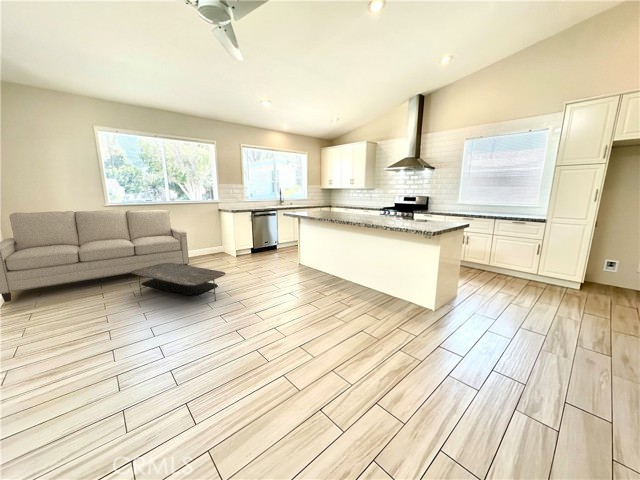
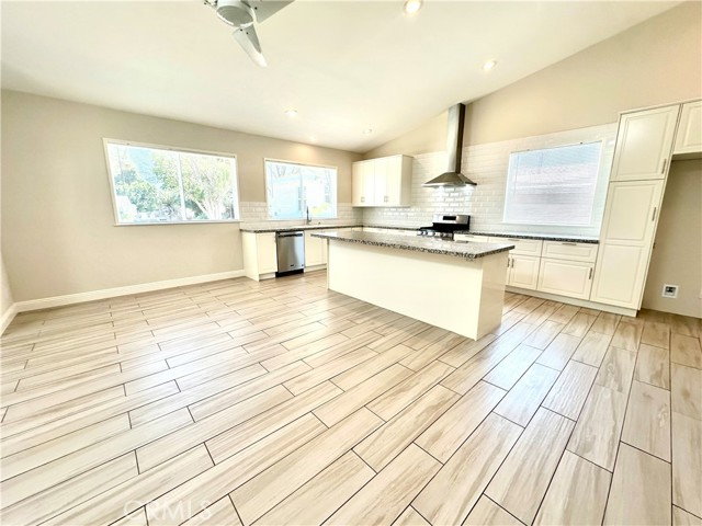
- sofa [0,209,190,303]
- coffee table [130,263,227,302]
